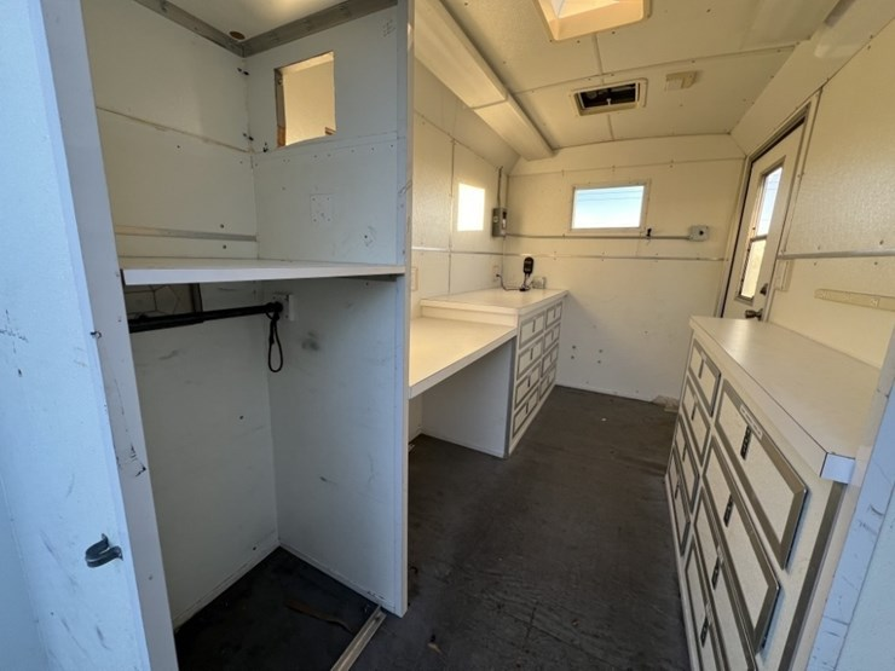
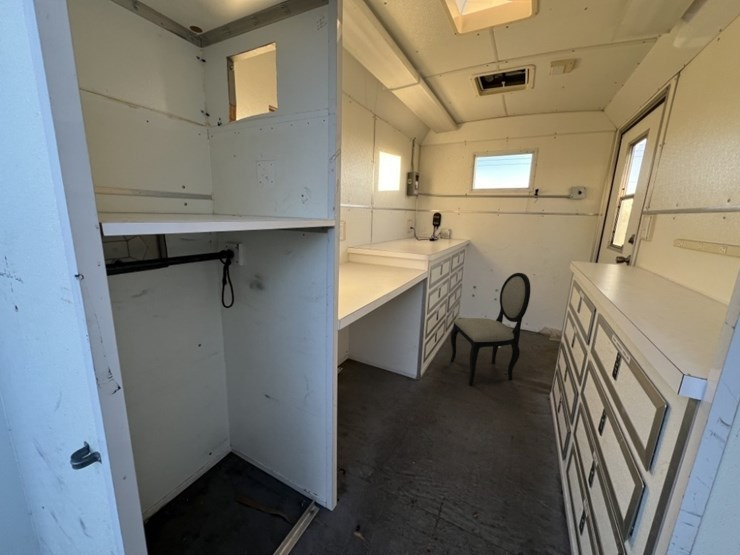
+ dining chair [450,272,531,386]
